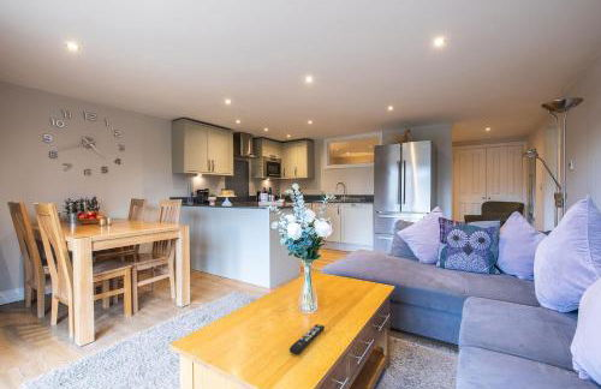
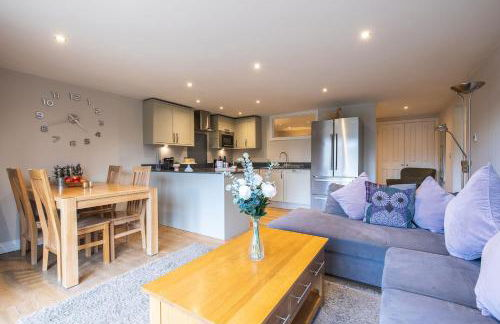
- remote control [288,323,326,355]
